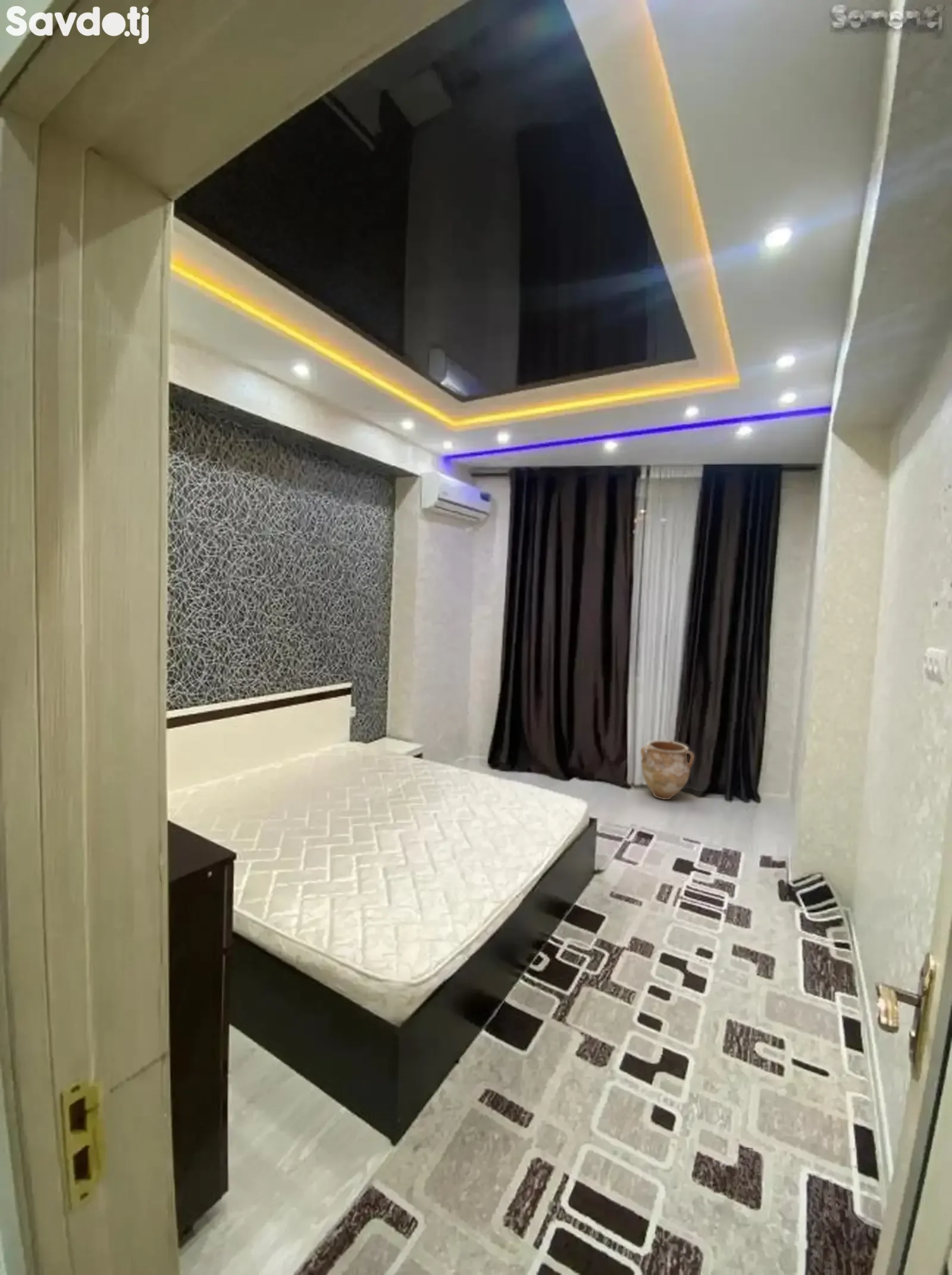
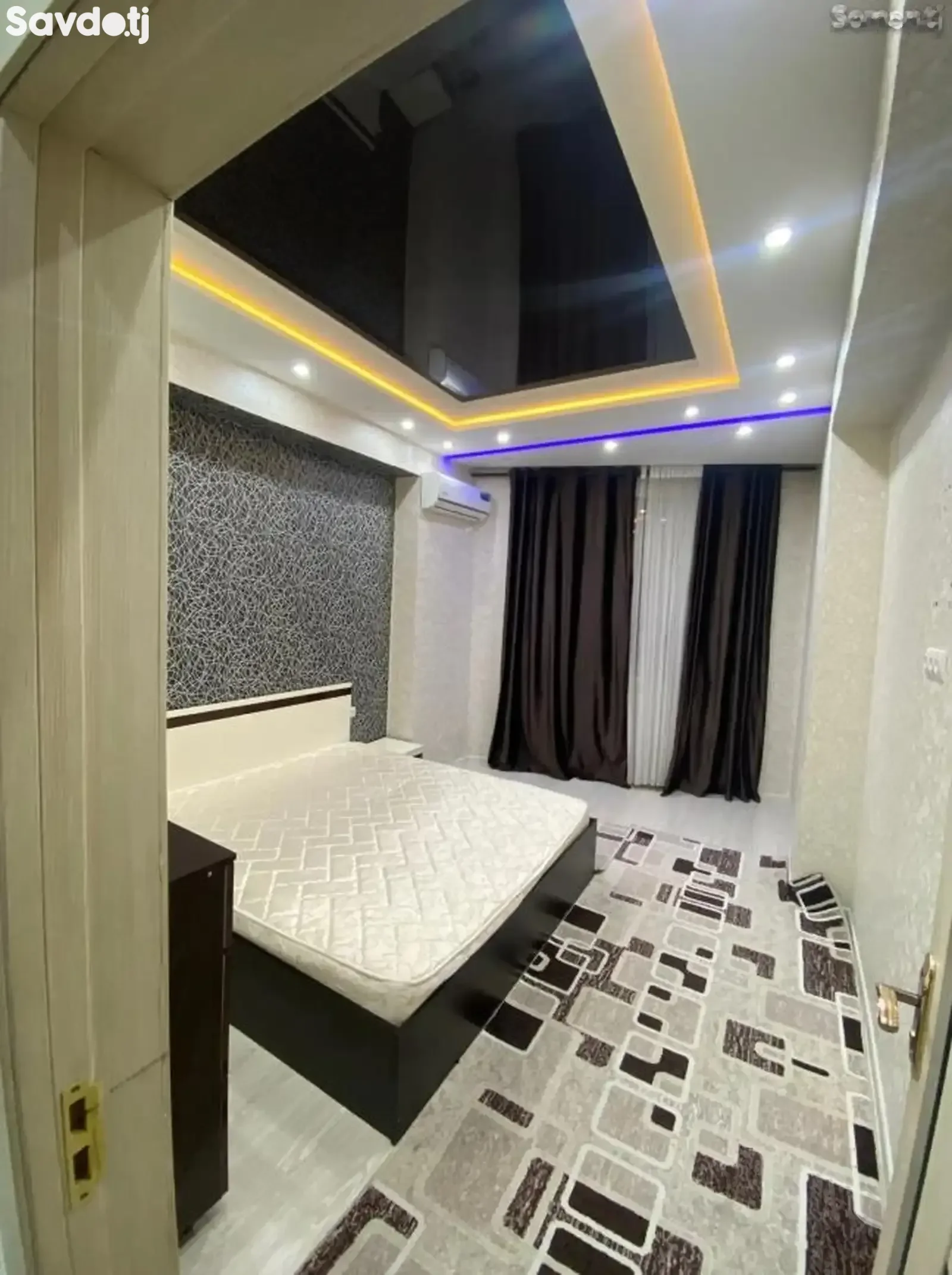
- vase [640,740,695,800]
